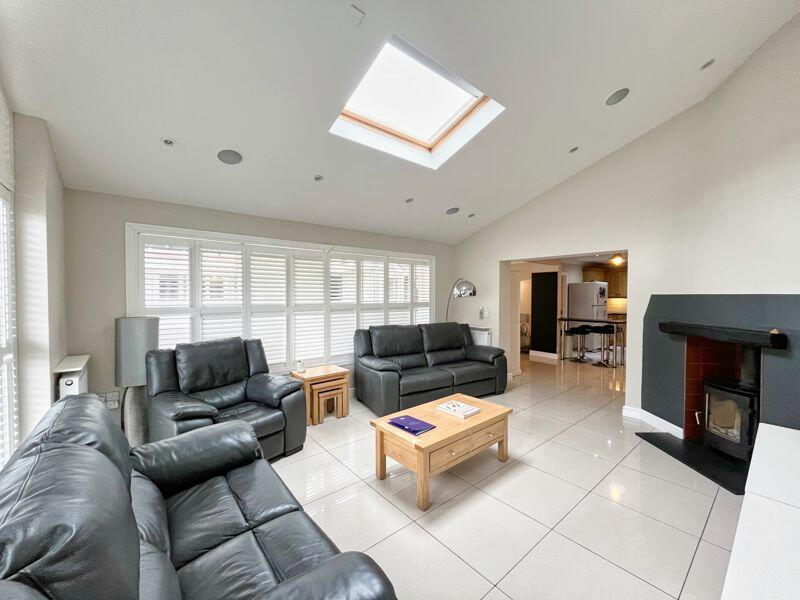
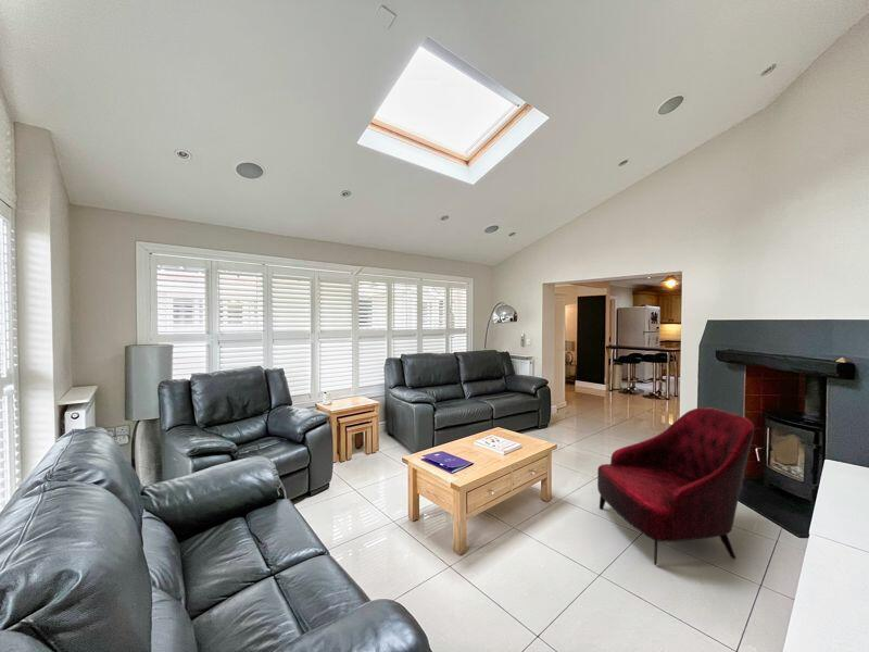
+ armchair [596,406,755,566]
